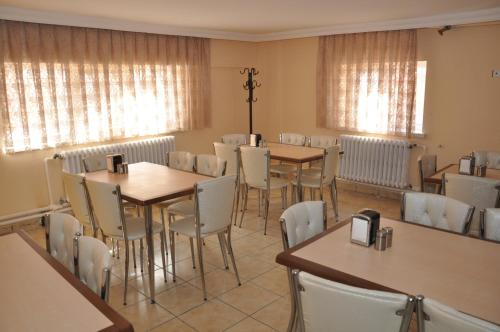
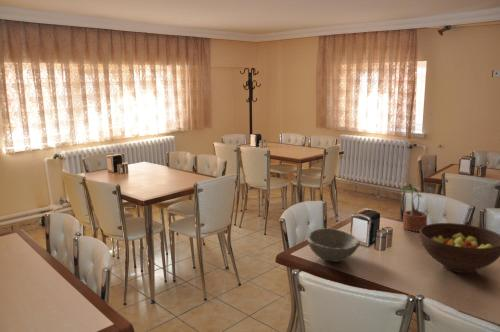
+ fruit bowl [419,222,500,274]
+ bowl [306,227,361,263]
+ potted plant [401,186,428,233]
